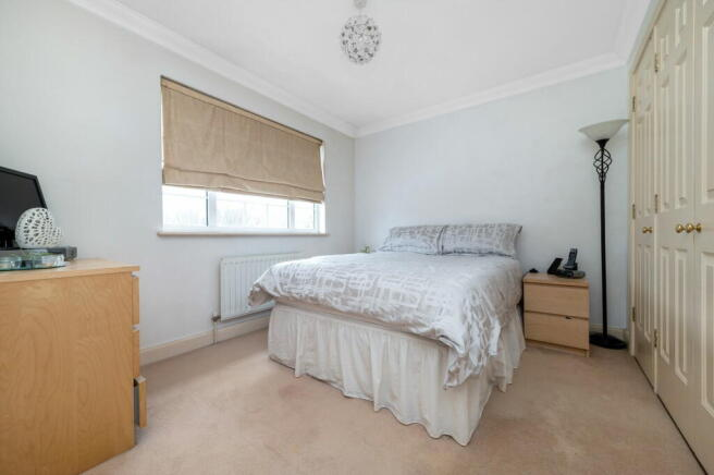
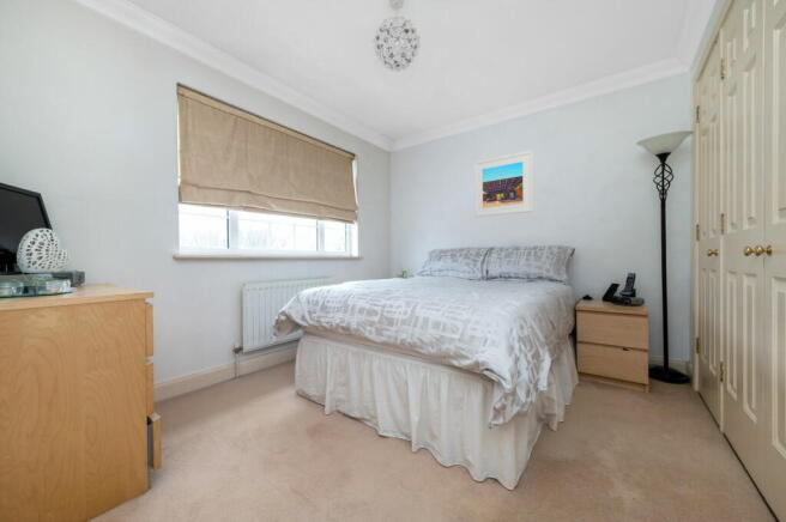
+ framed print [473,150,534,218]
